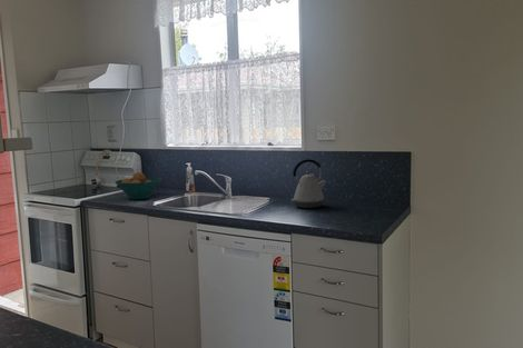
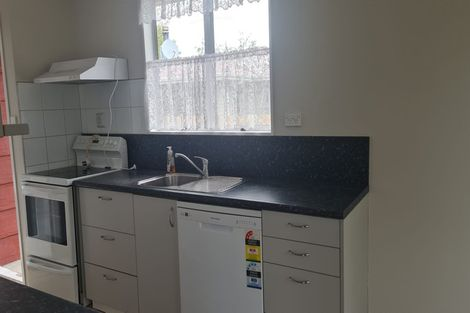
- kettle [290,158,328,209]
- fruit bowl [114,171,162,200]
